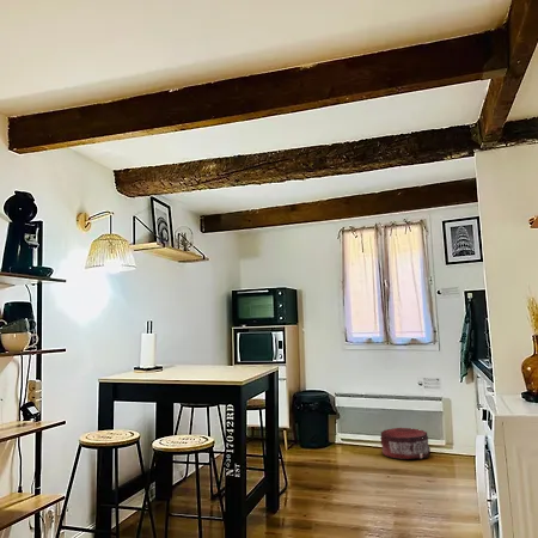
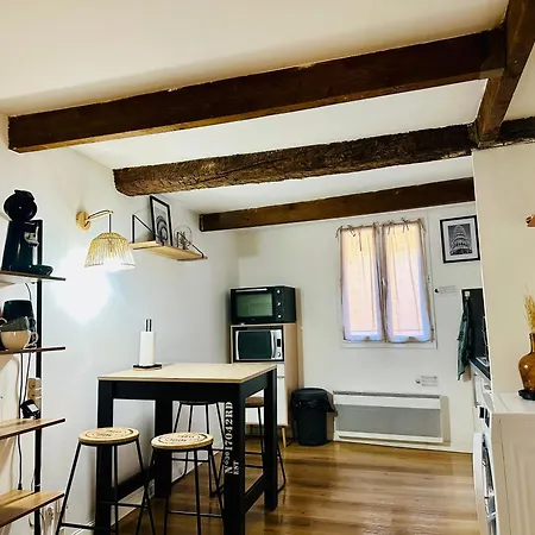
- pouf [379,427,432,460]
